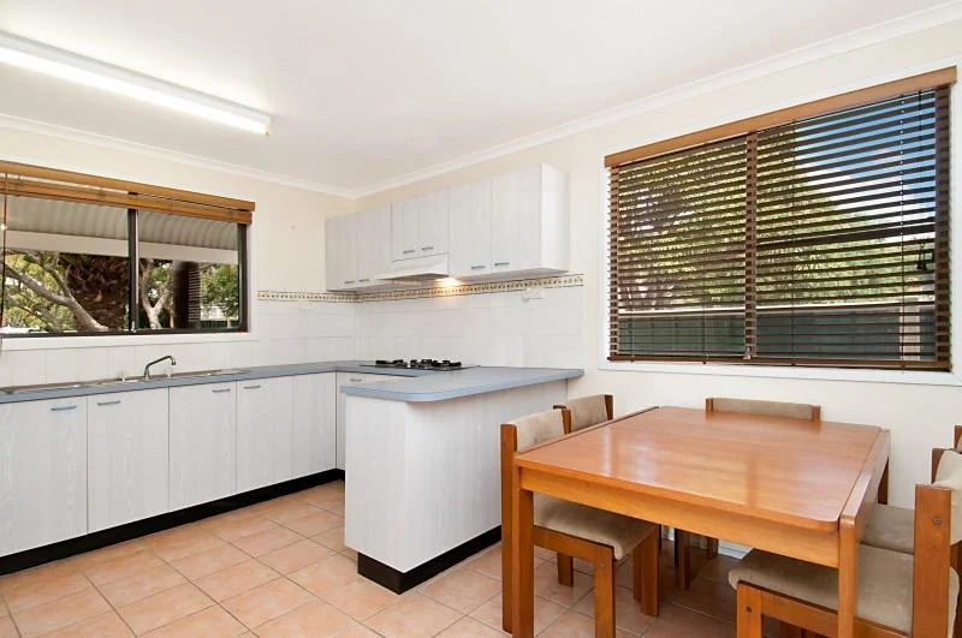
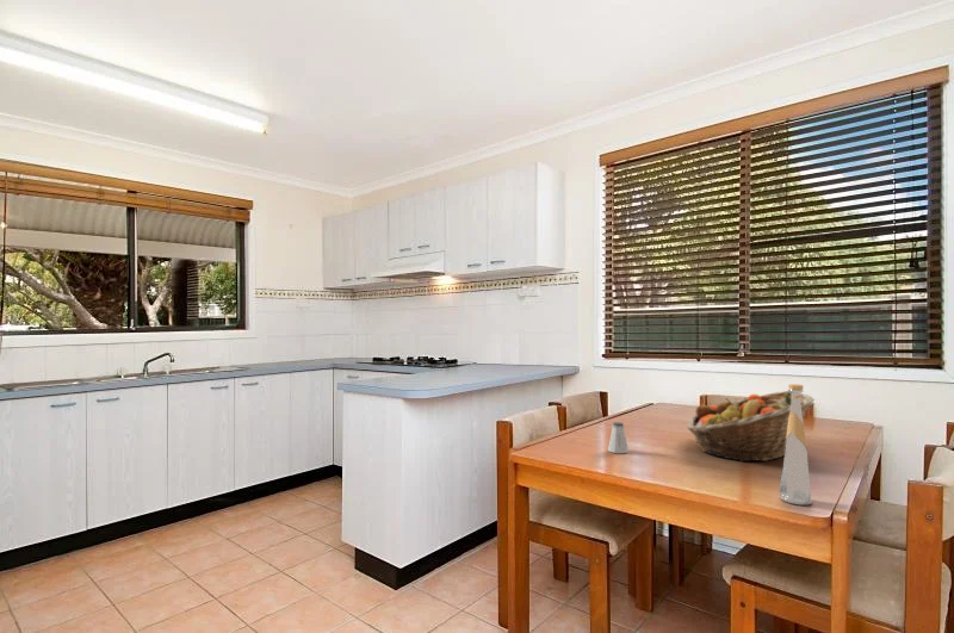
+ fruit basket [687,390,816,463]
+ saltshaker [607,421,630,454]
+ bottle [779,383,813,507]
